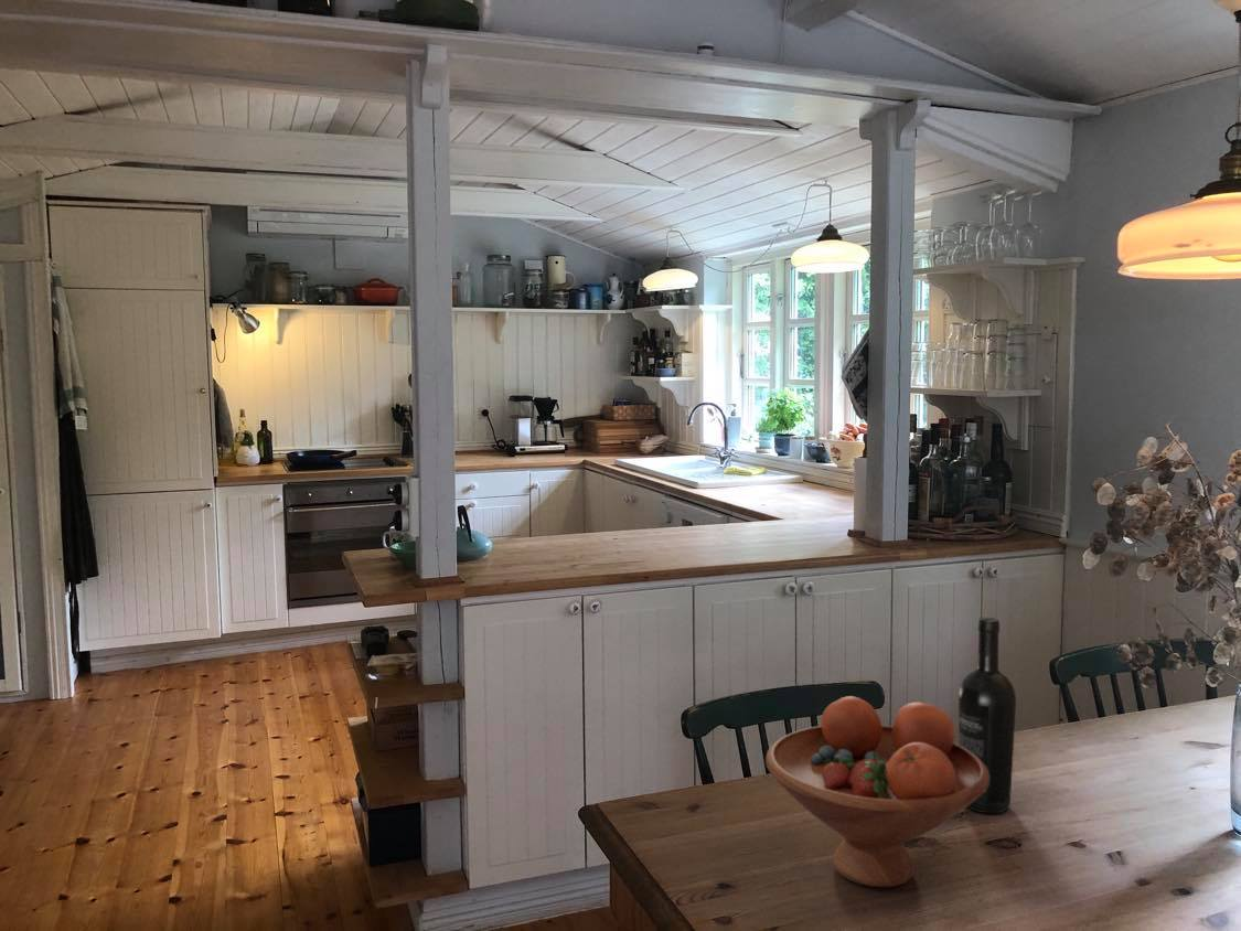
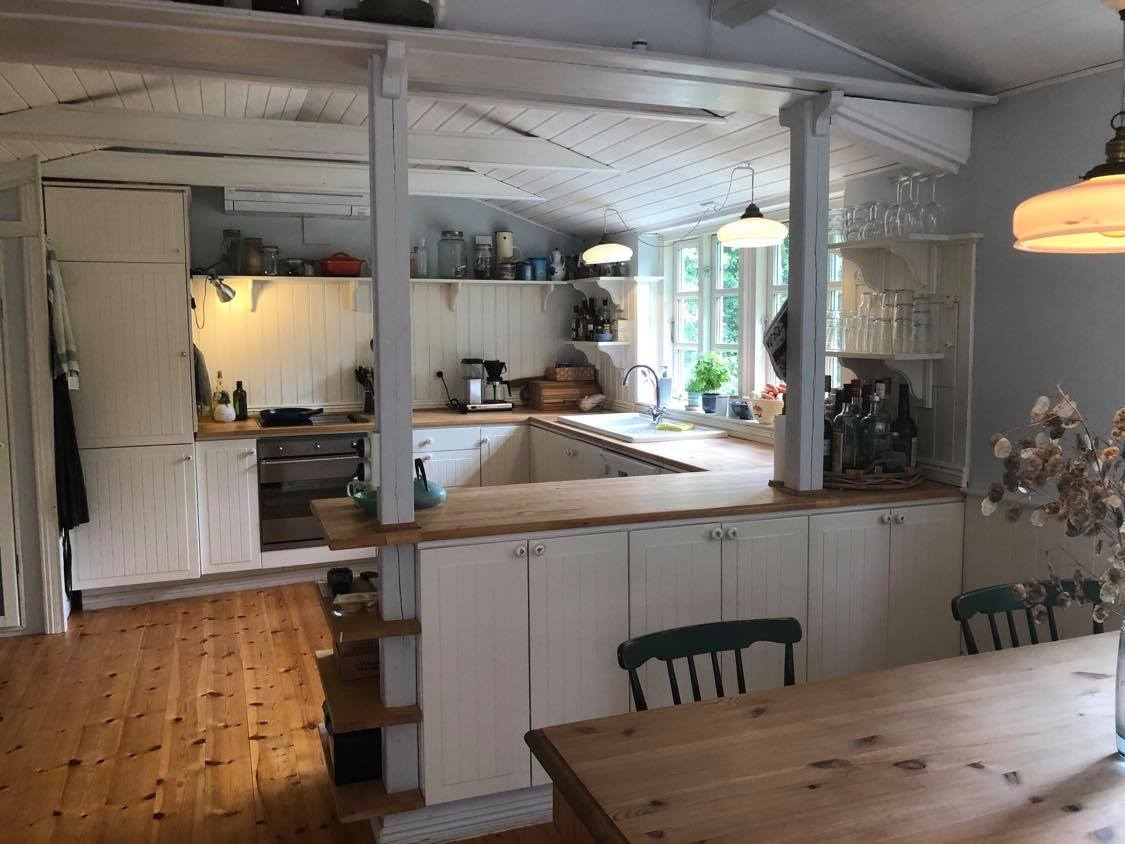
- wine bottle [958,617,1017,814]
- fruit bowl [764,695,989,889]
